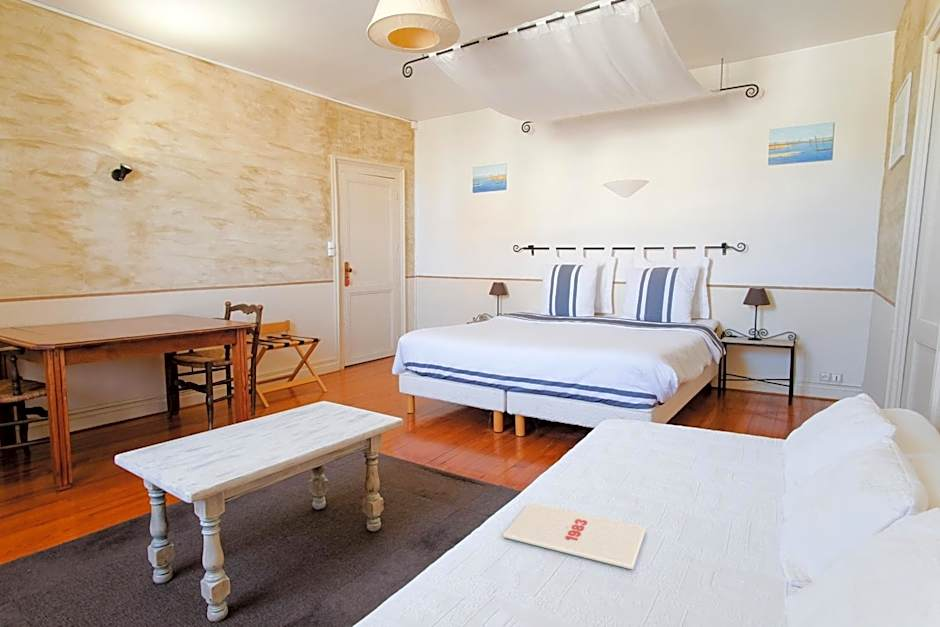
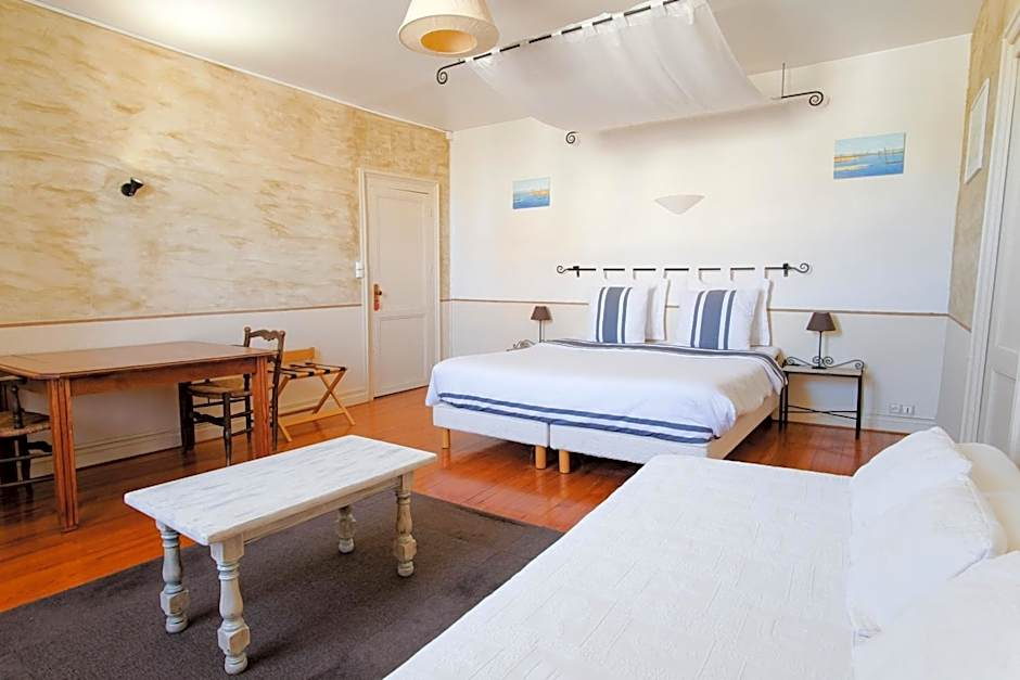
- magazine [502,502,647,570]
